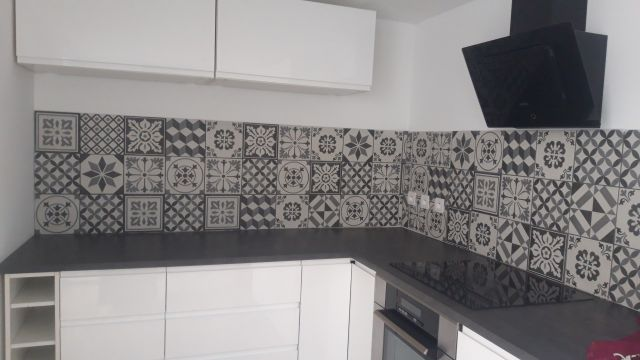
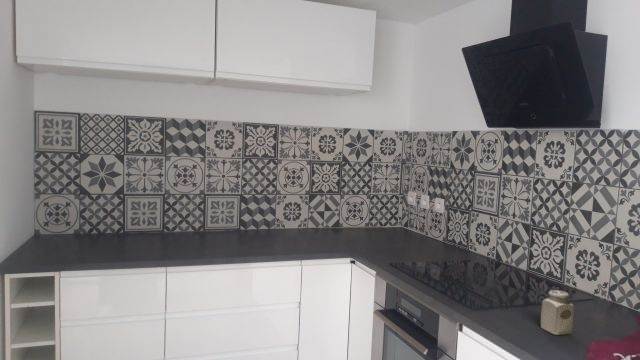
+ salt shaker [540,289,575,336]
